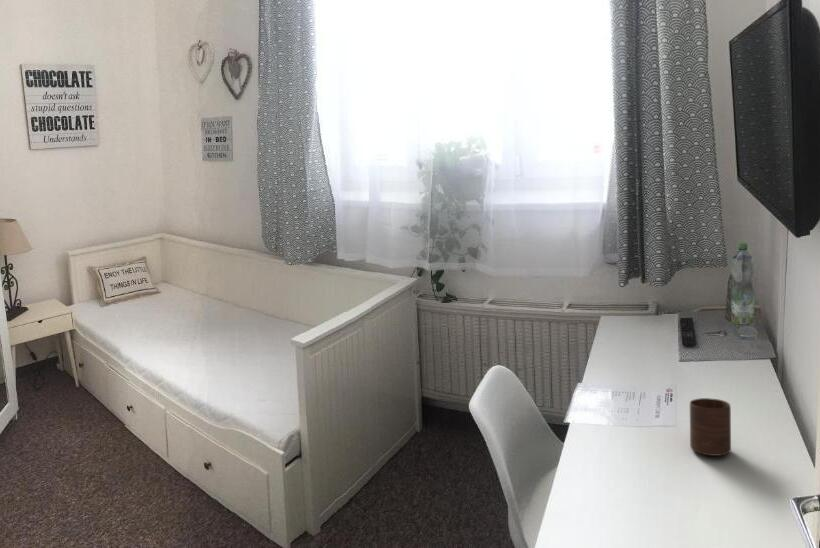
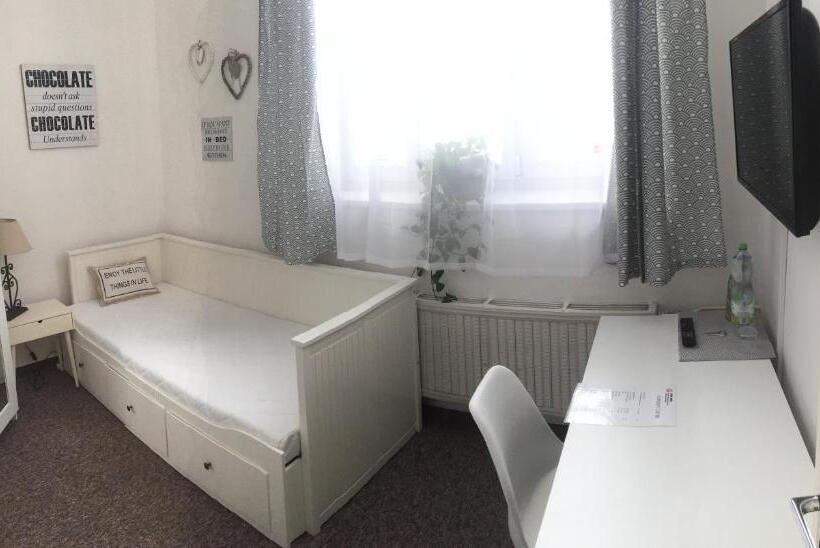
- cup [689,397,732,457]
